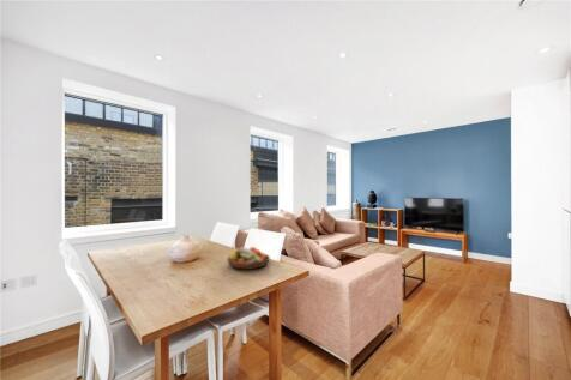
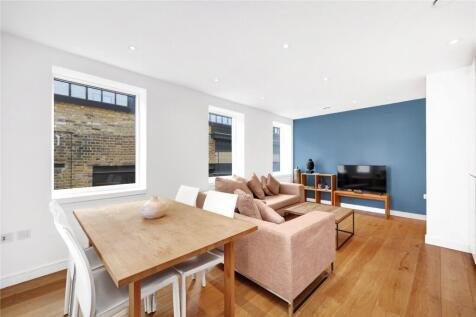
- fruit bowl [226,246,271,271]
